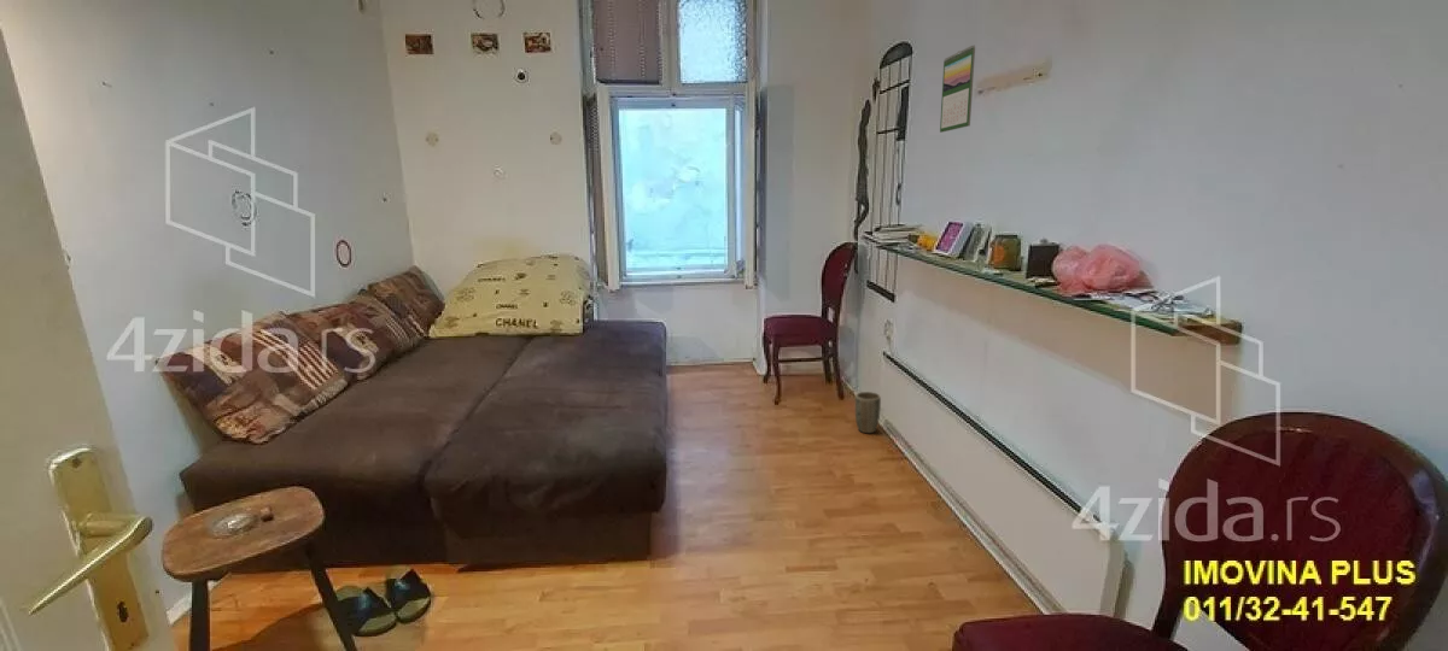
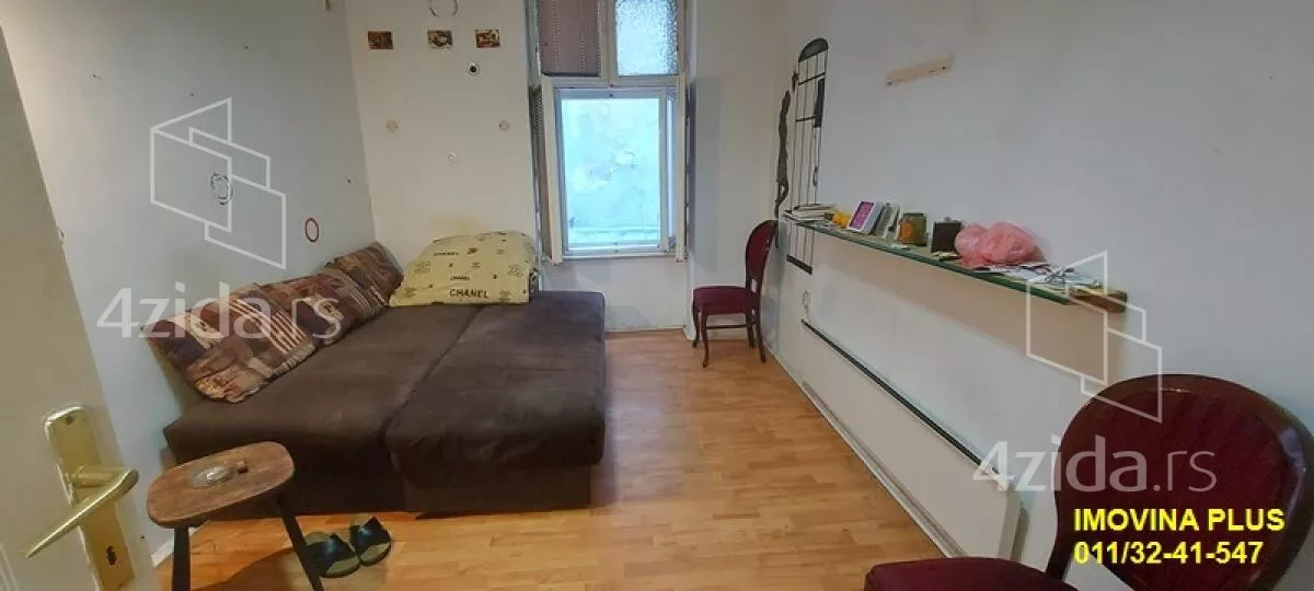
- plant pot [854,391,882,434]
- calendar [939,45,976,134]
